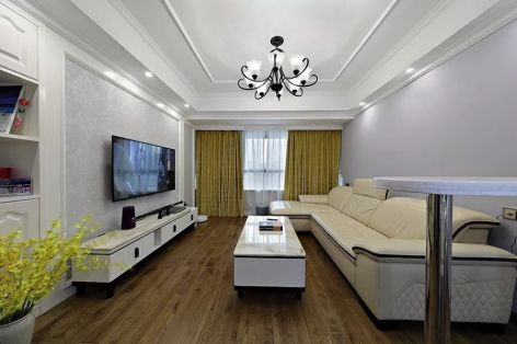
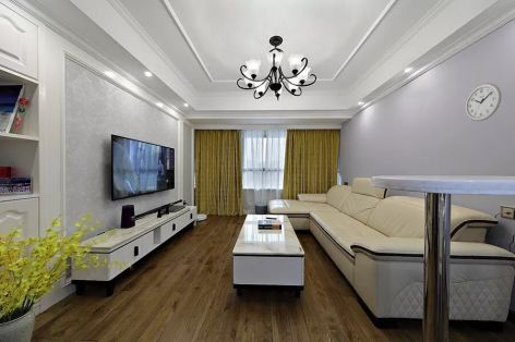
+ wall clock [465,83,503,122]
